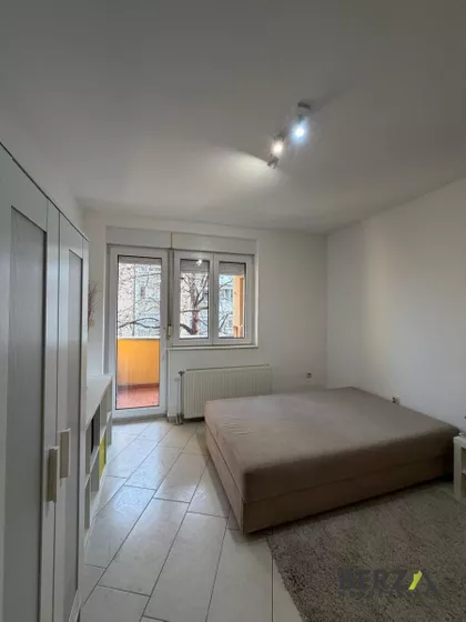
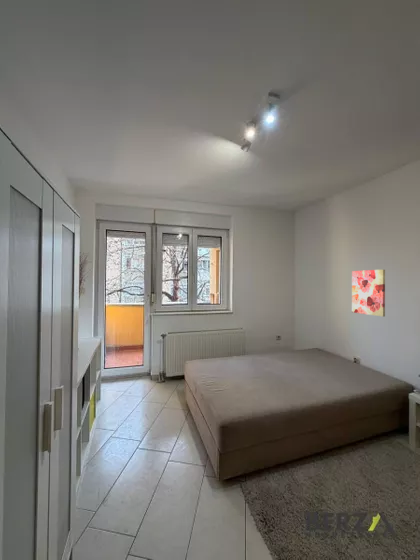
+ wall art [351,269,386,318]
